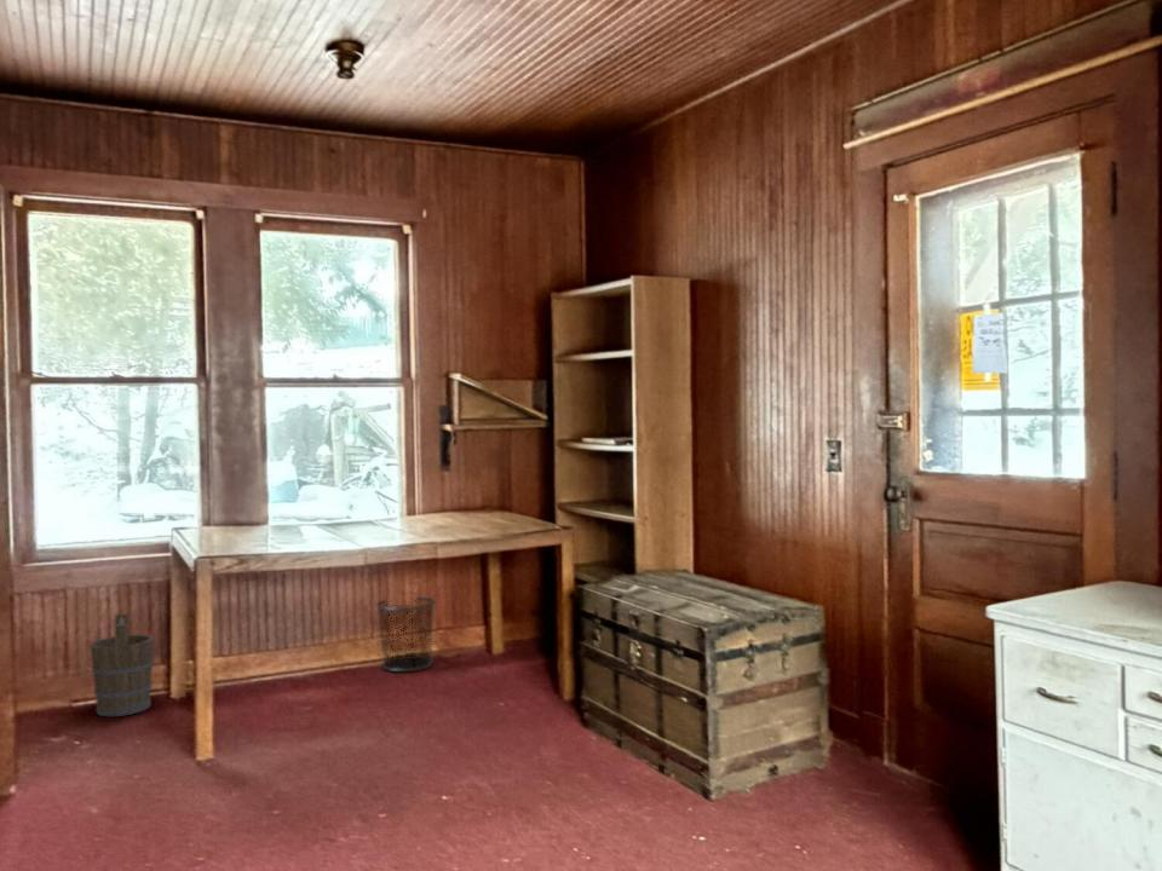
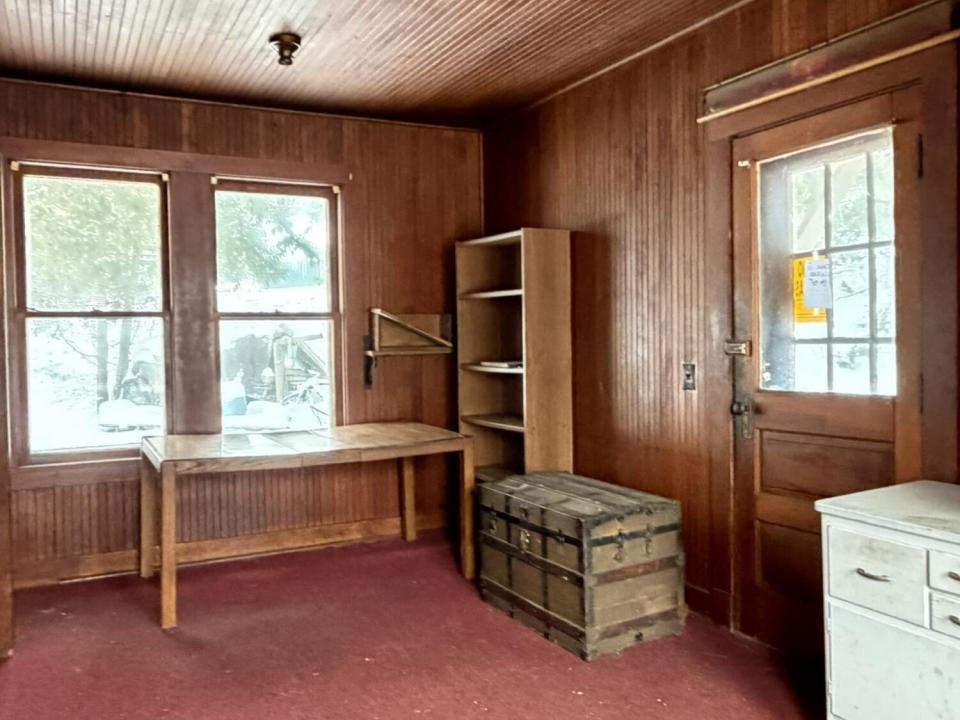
- bucket [88,612,155,717]
- waste bin [374,595,437,673]
